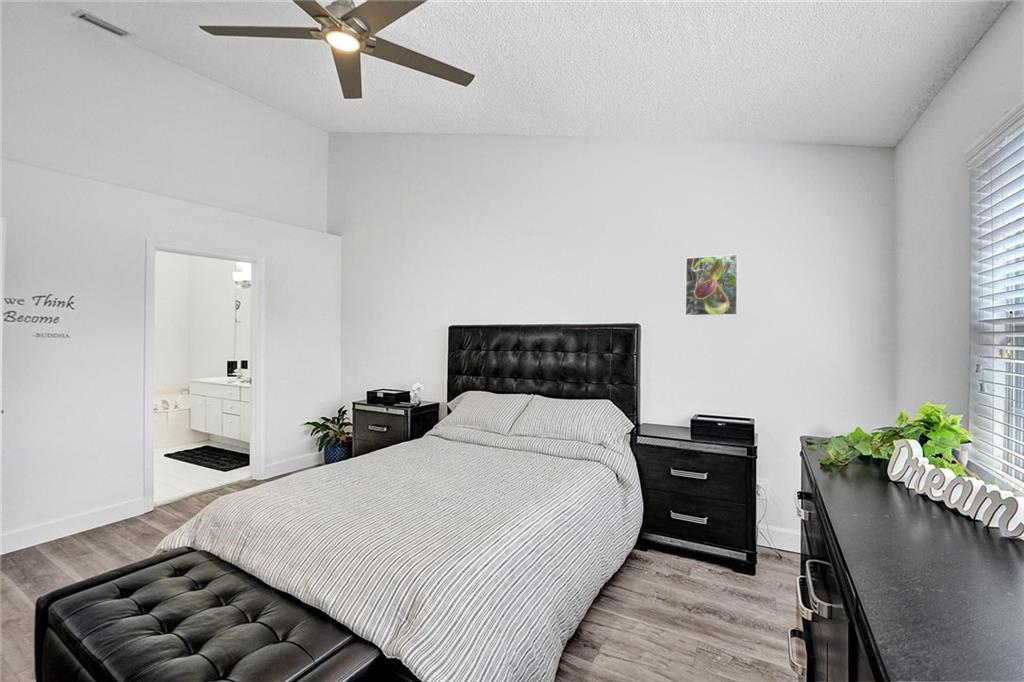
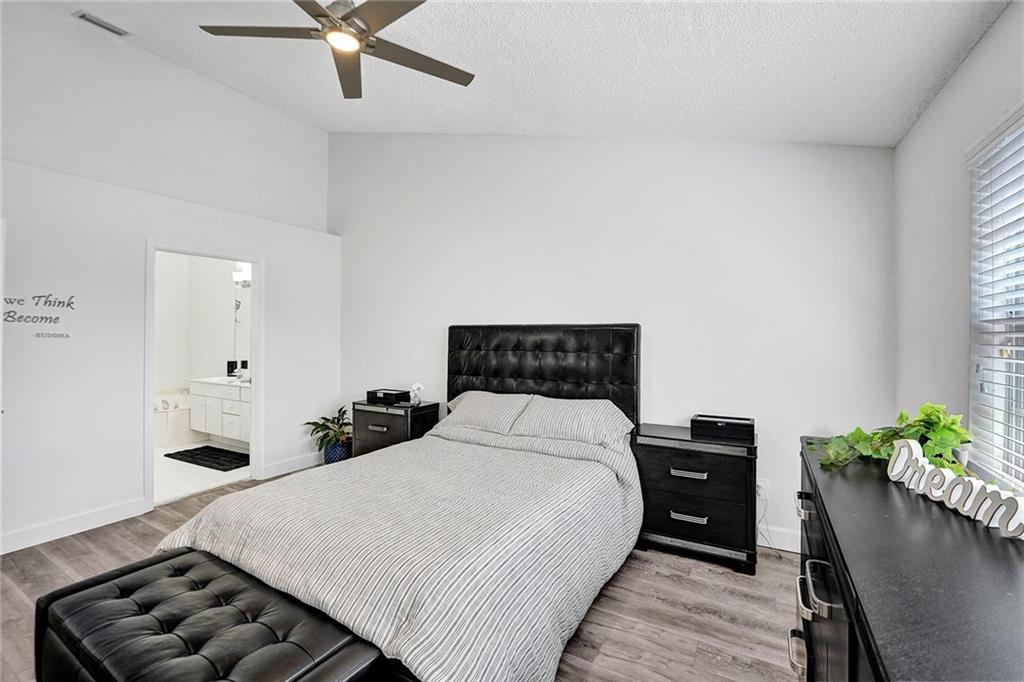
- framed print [684,253,739,317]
